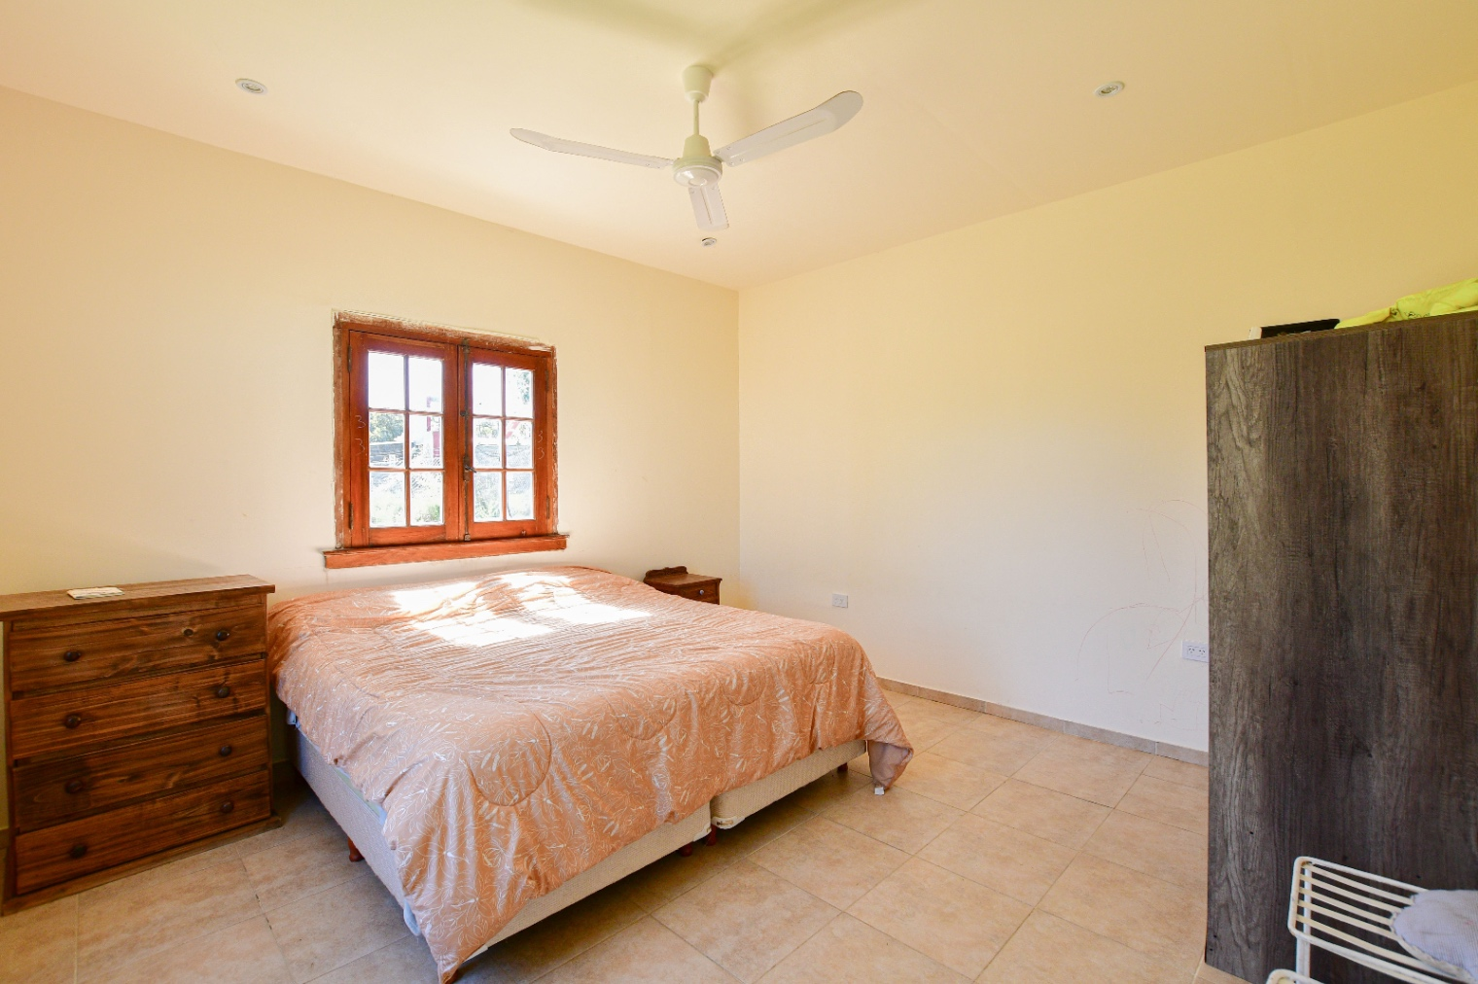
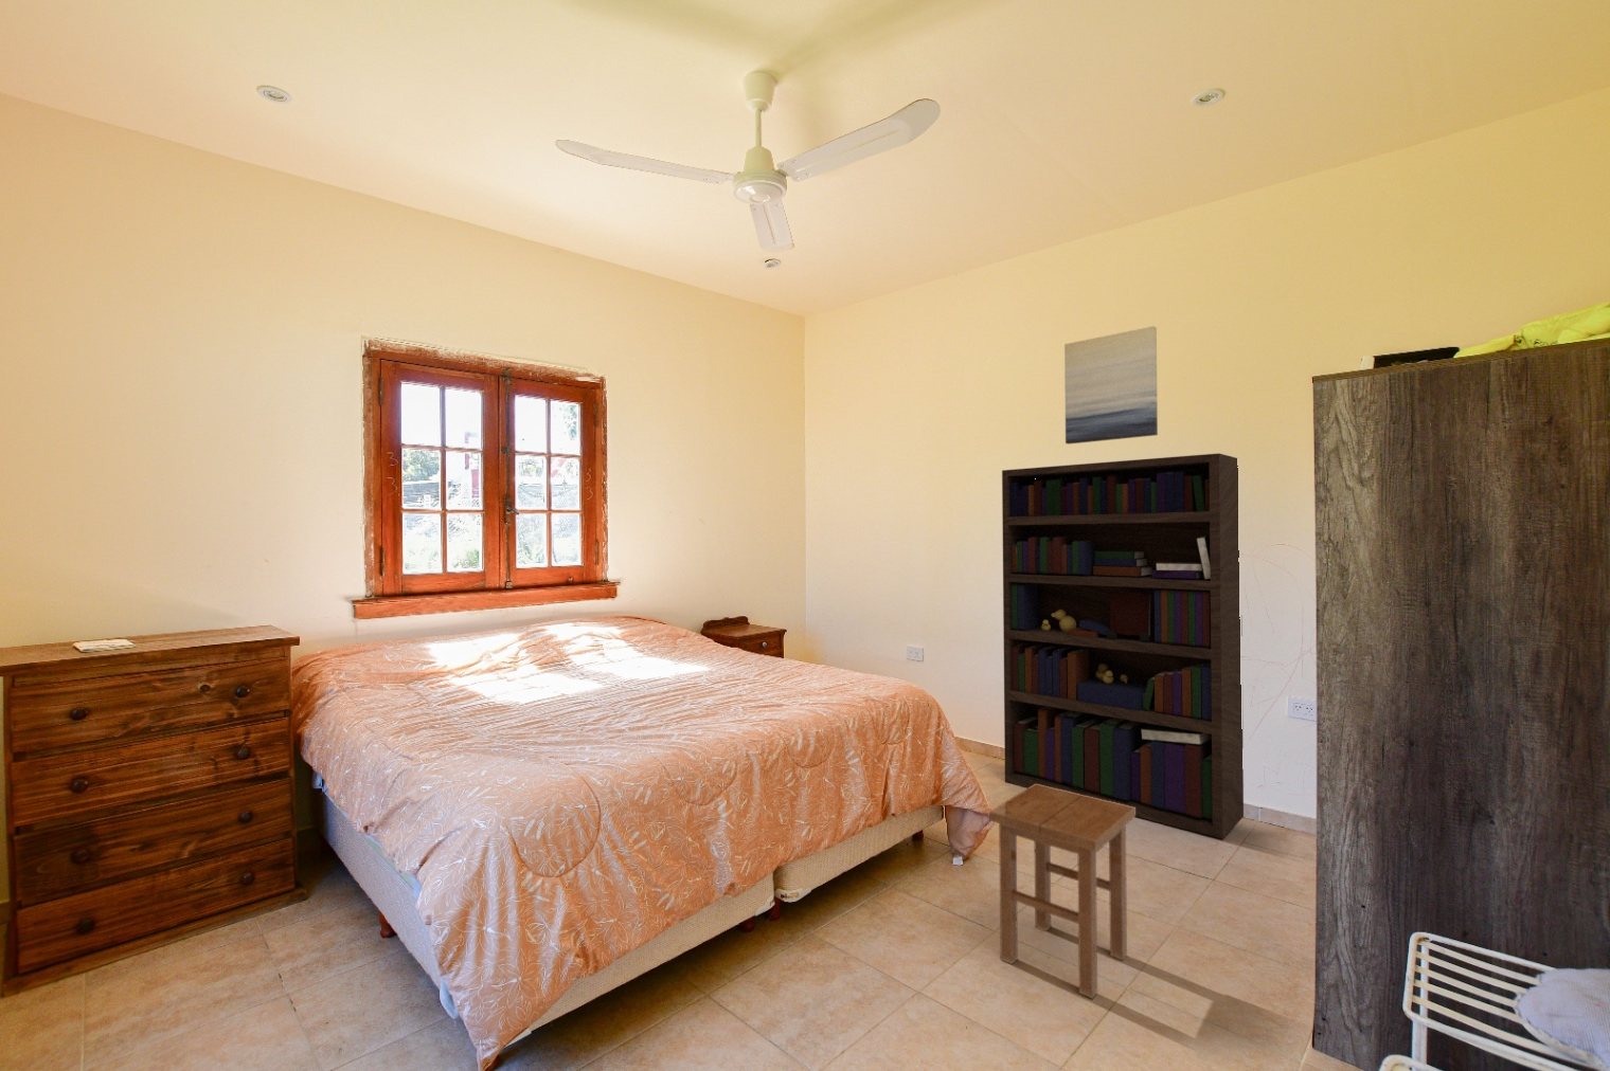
+ wall art [1063,325,1159,446]
+ stool [988,784,1136,1000]
+ bookcase [1001,452,1244,839]
